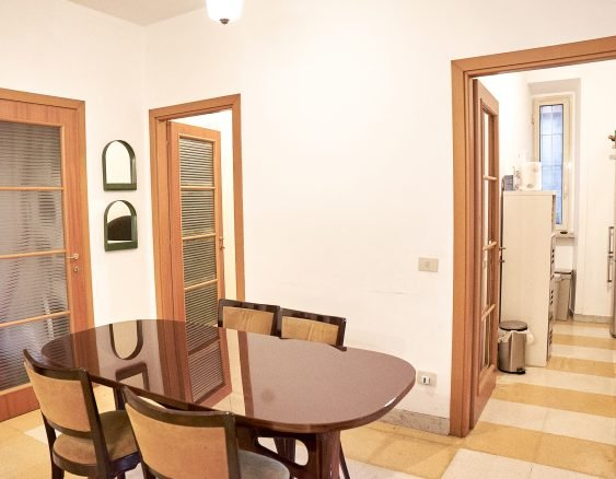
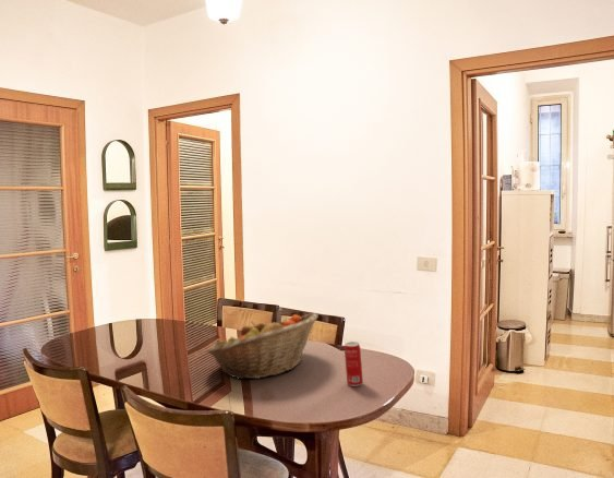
+ fruit basket [206,312,318,381]
+ beverage can [344,340,364,387]
